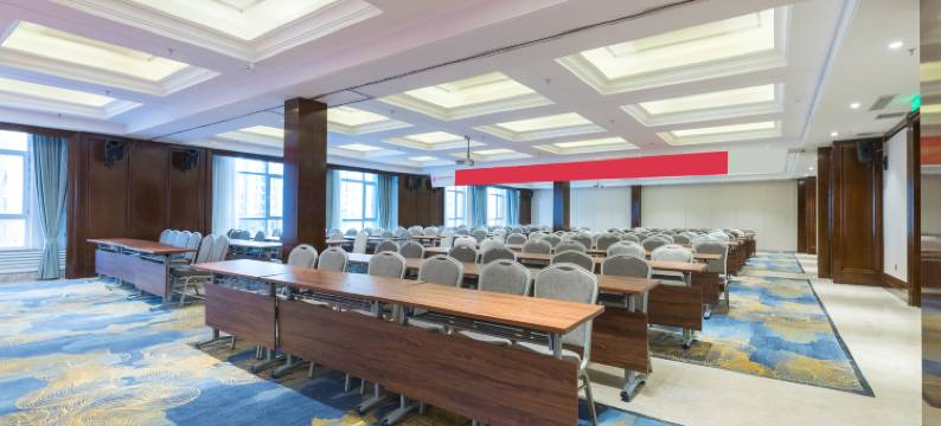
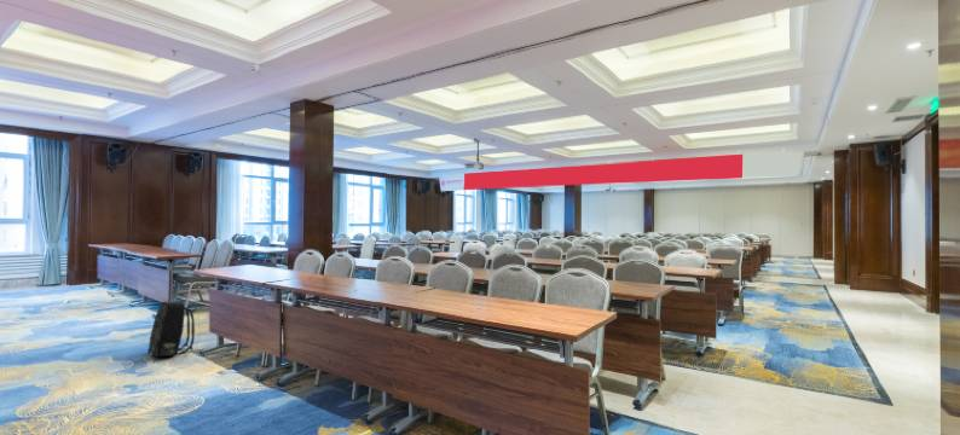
+ backpack [146,301,196,358]
